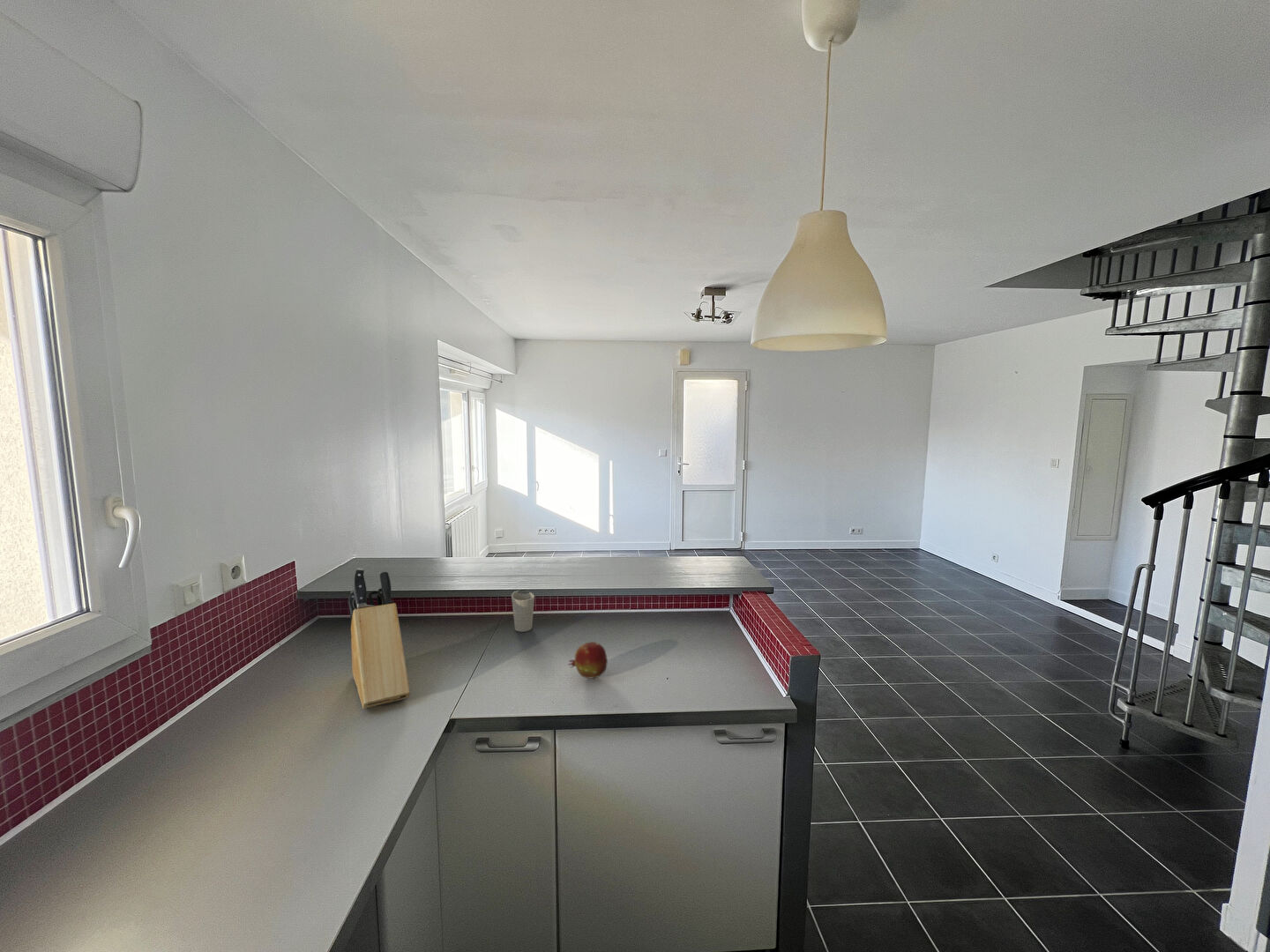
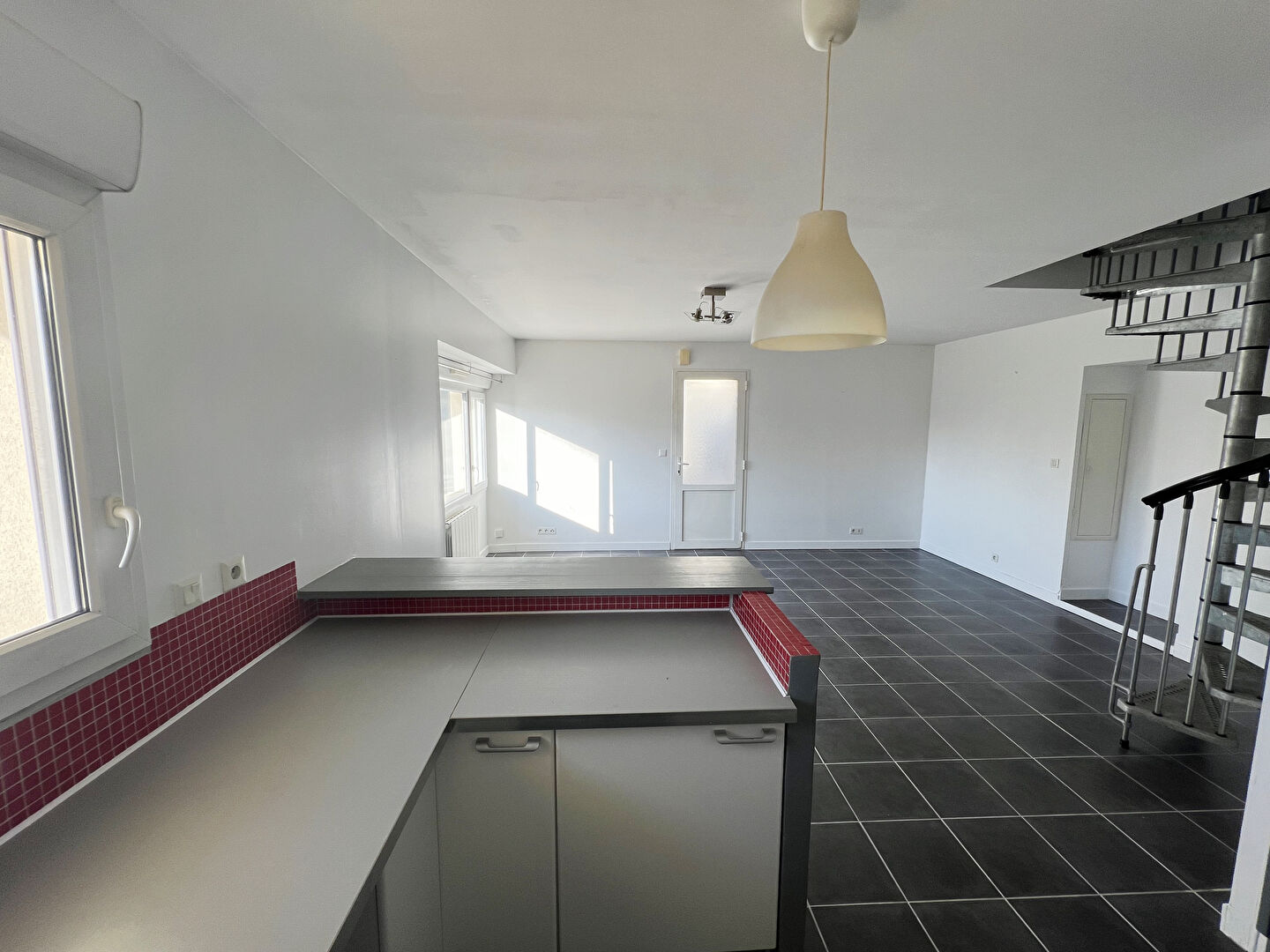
- fruit [567,641,609,680]
- knife block [348,568,411,710]
- cup [511,590,535,633]
